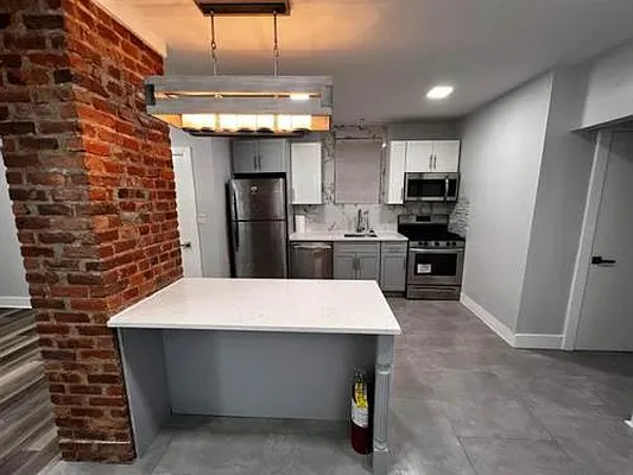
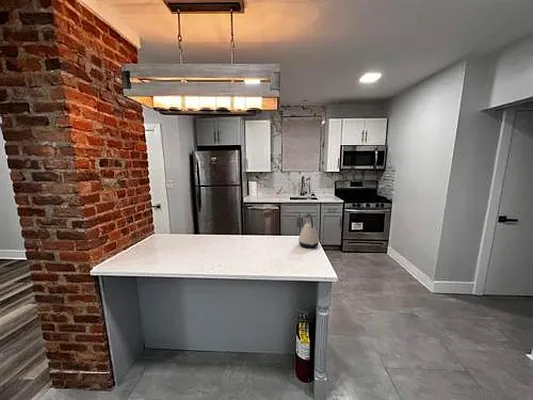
+ kettle [298,213,320,249]
